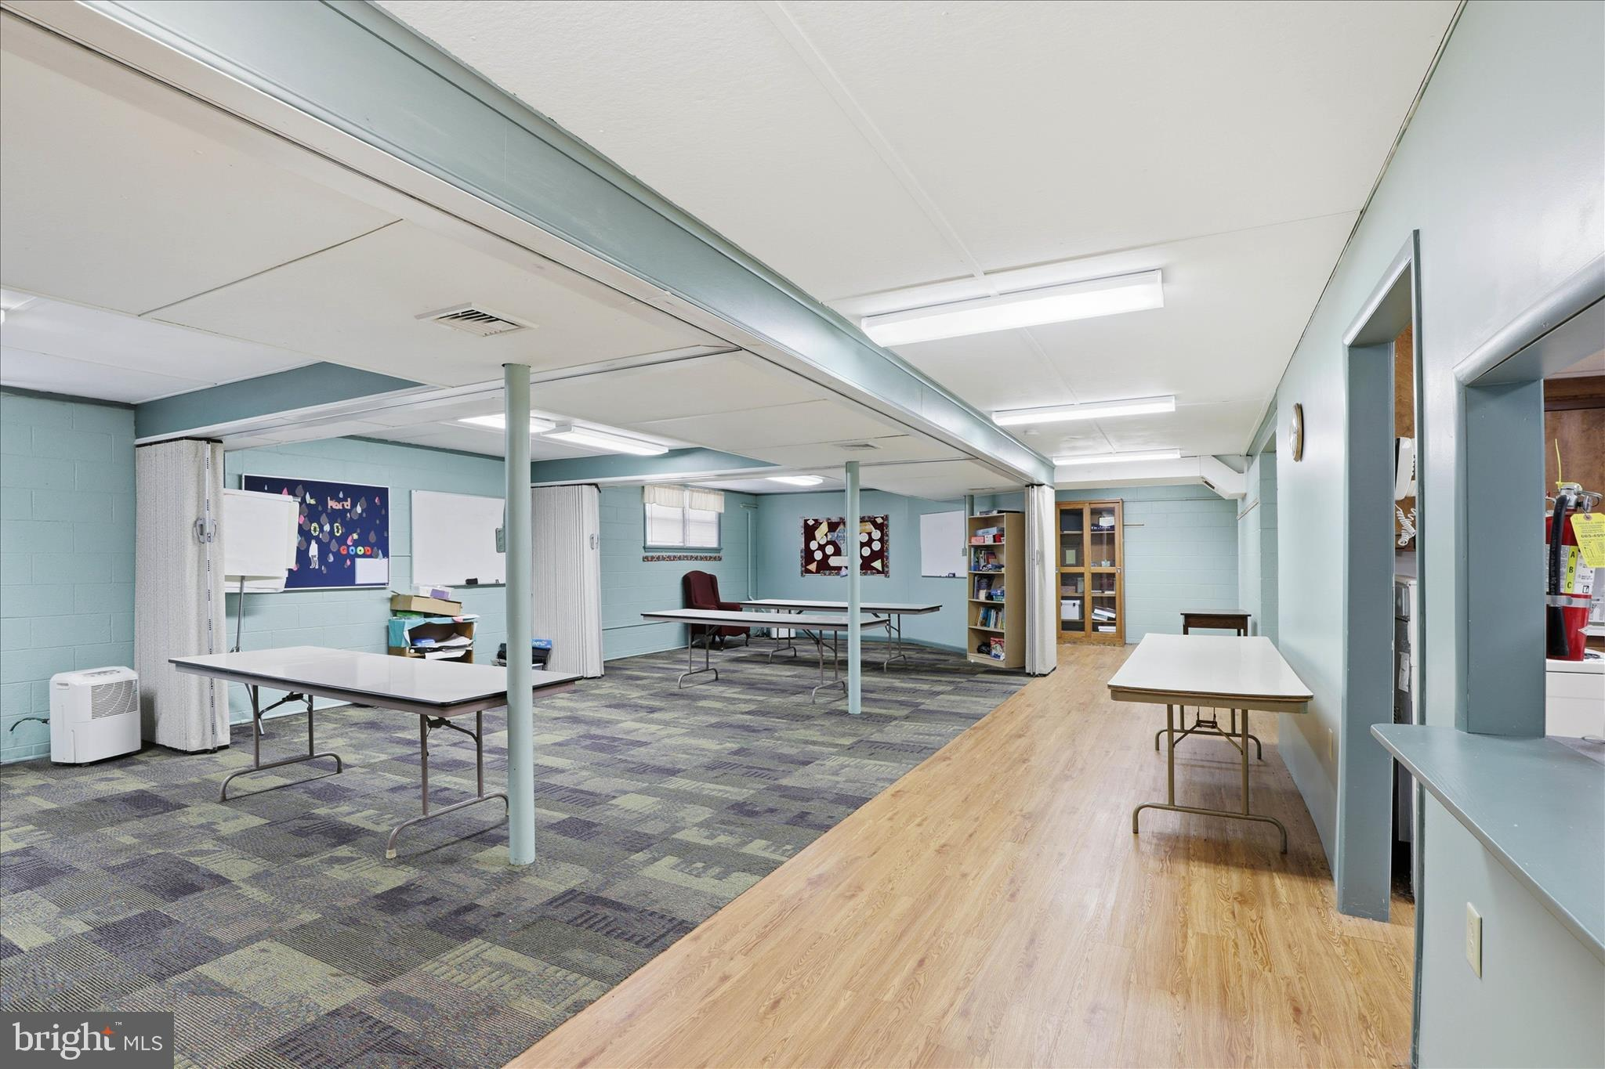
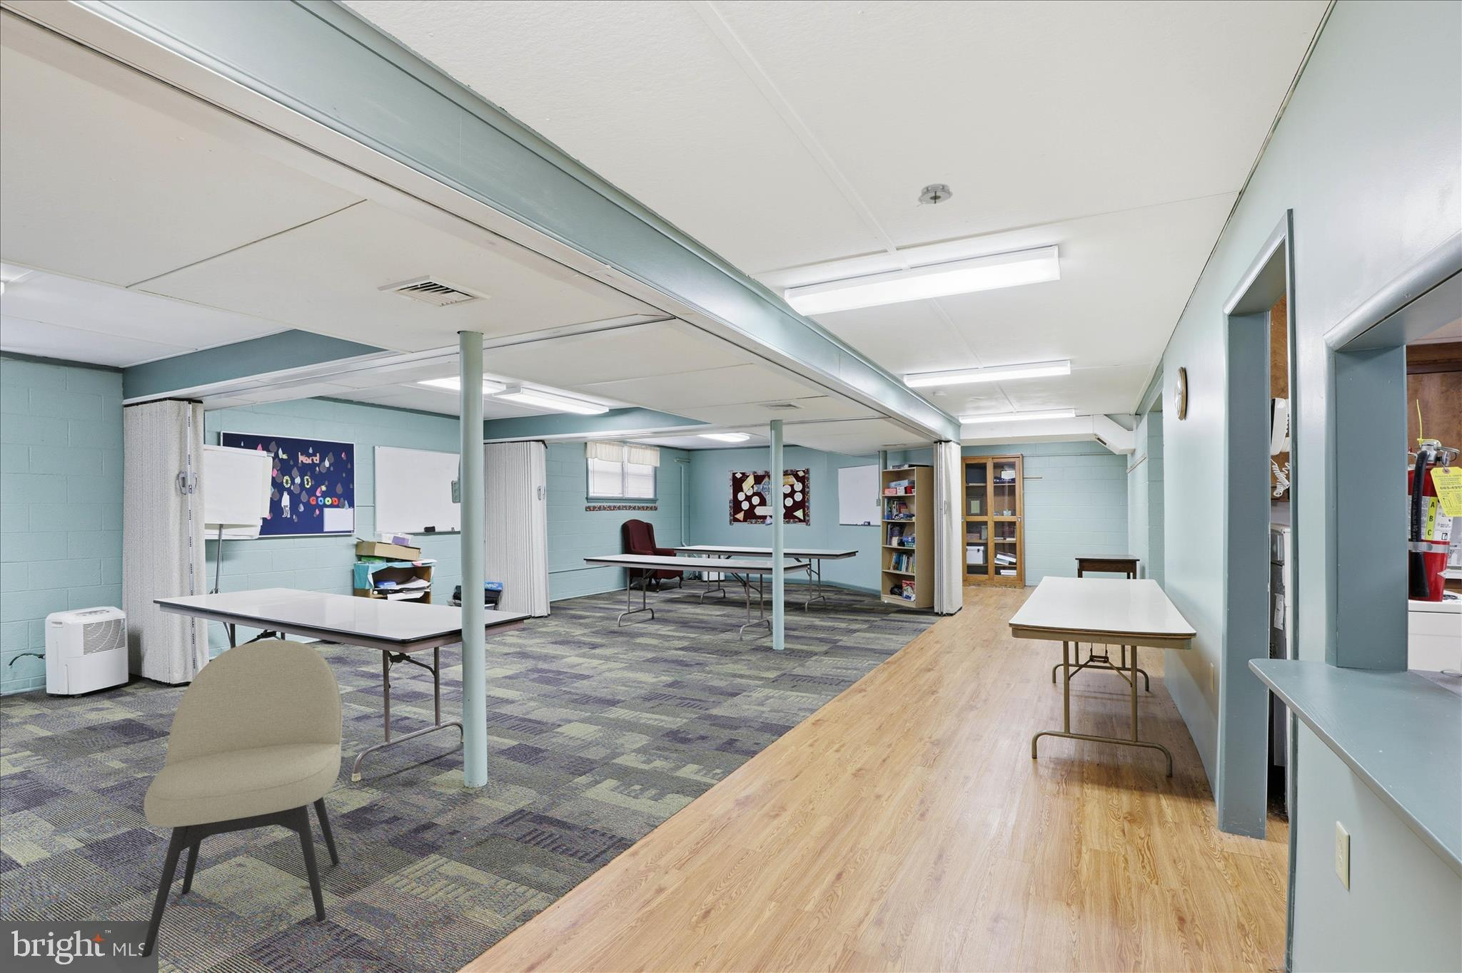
+ smoke detector [916,184,953,207]
+ chair [140,639,343,958]
